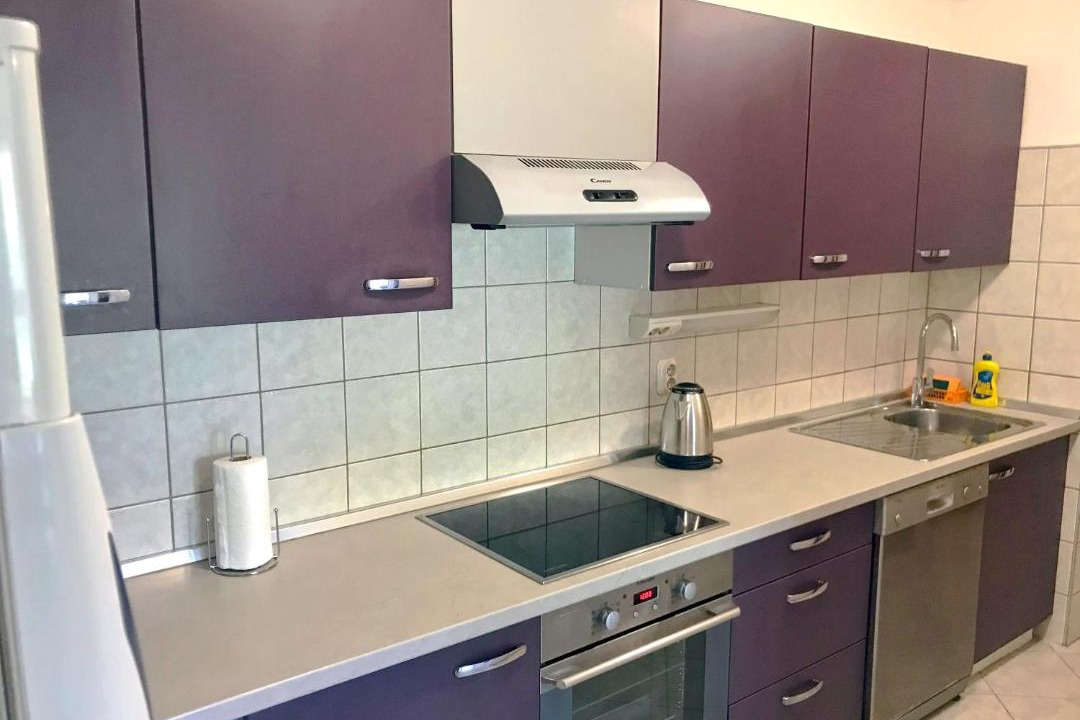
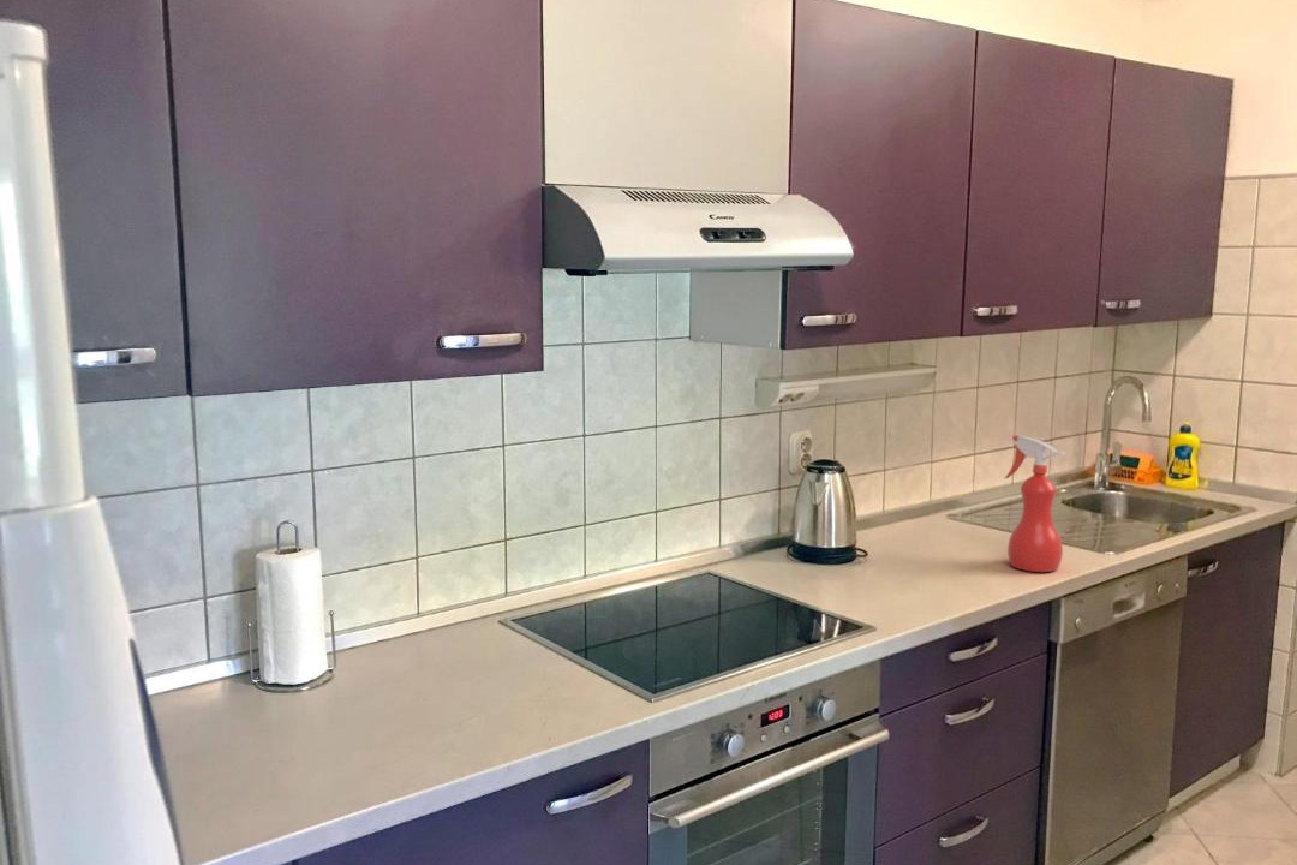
+ spray bottle [1004,434,1066,573]
